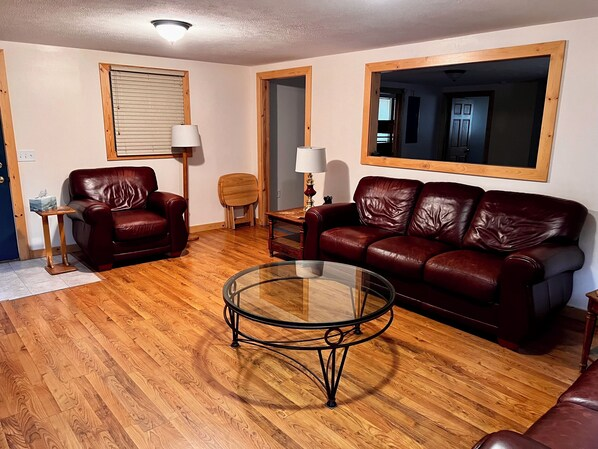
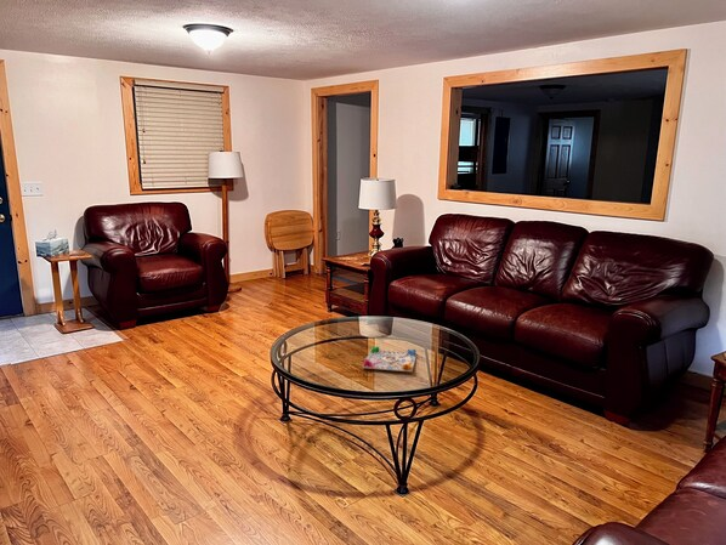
+ board game [362,345,418,373]
